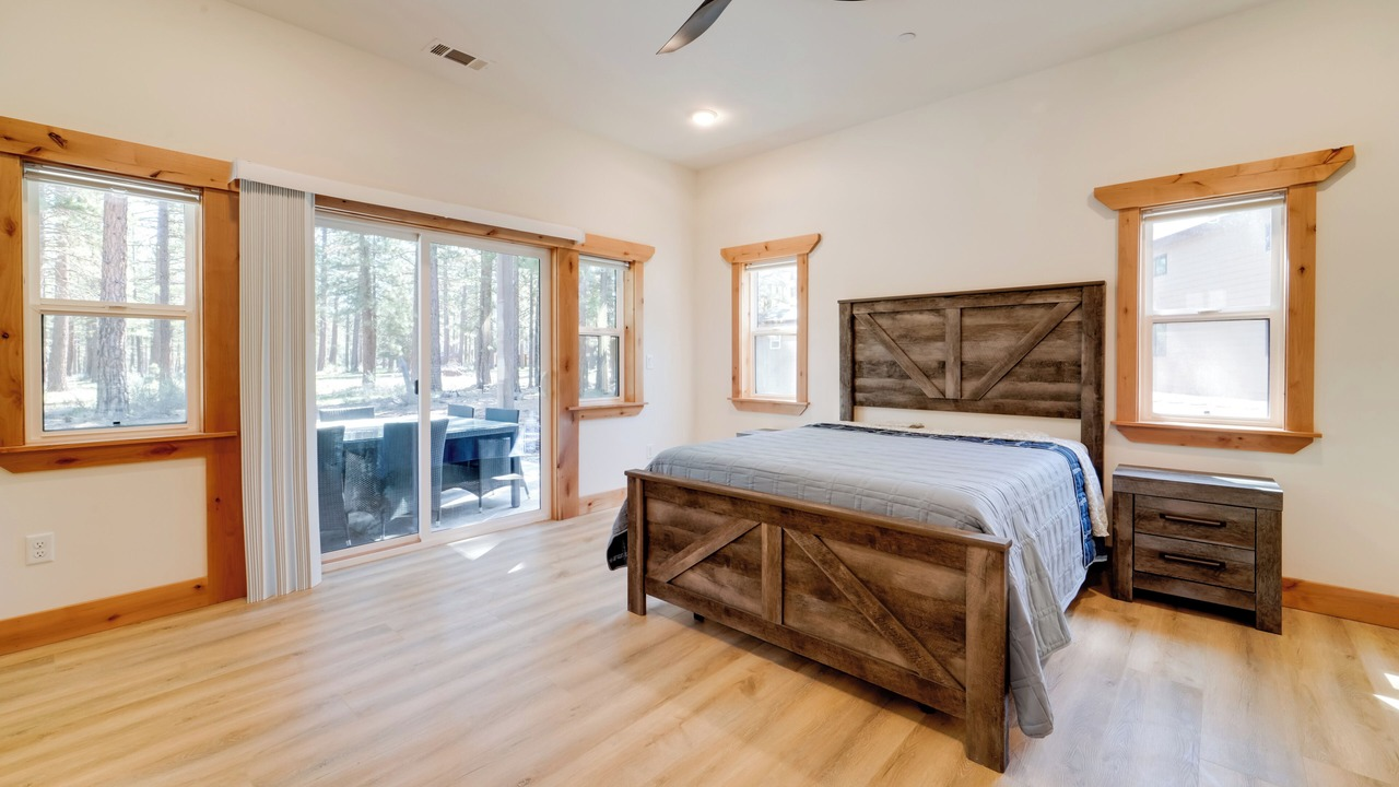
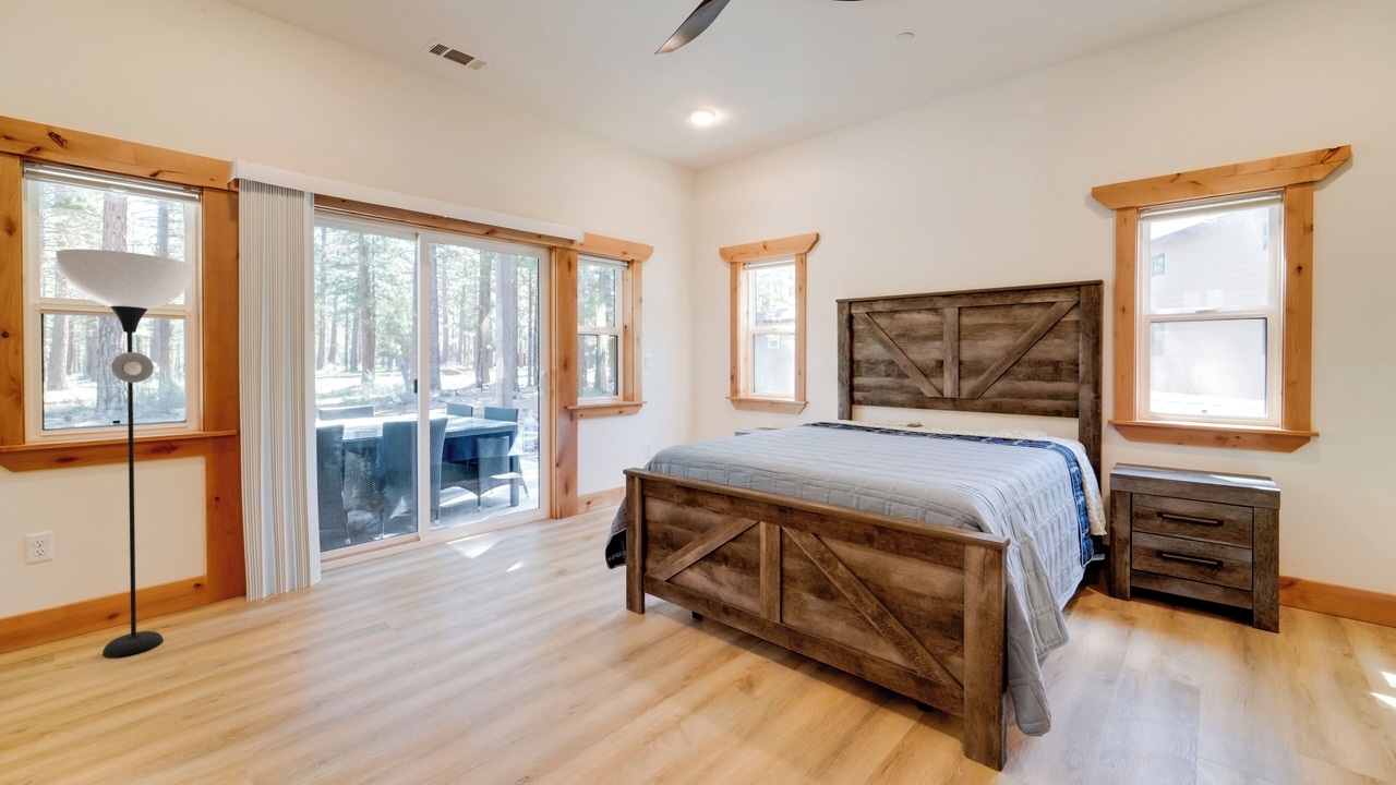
+ floor lamp [56,249,194,657]
